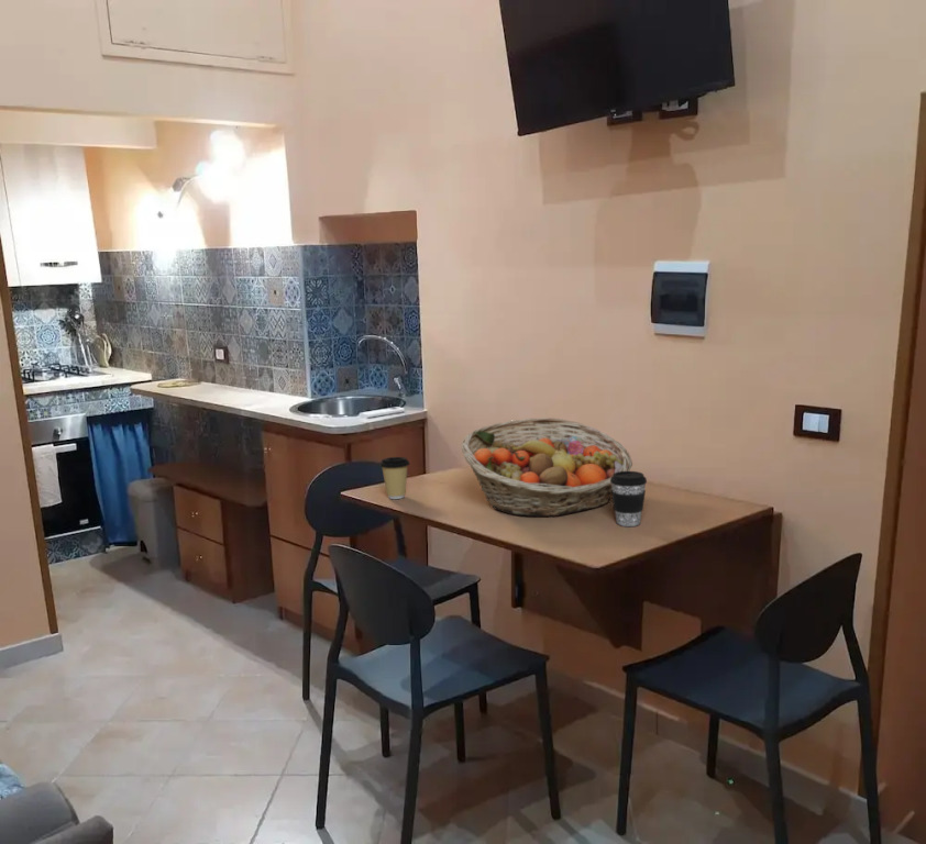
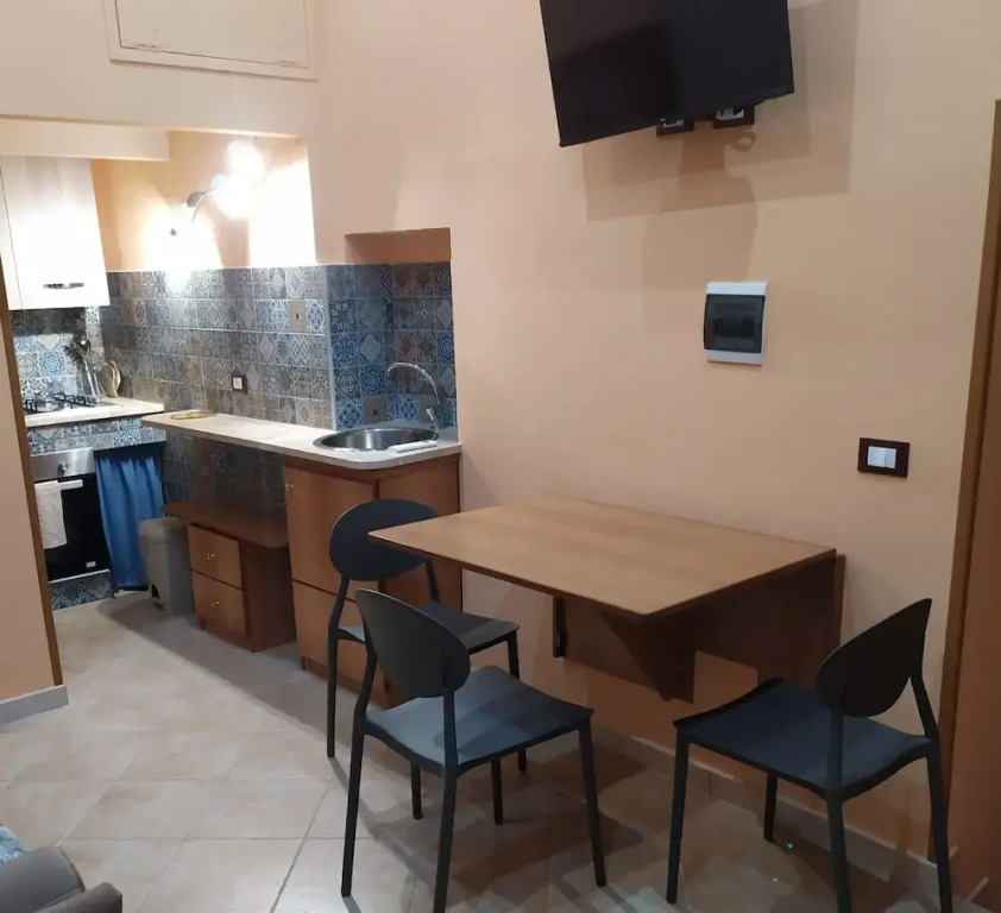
- coffee cup [378,456,410,500]
- coffee cup [610,470,648,528]
- fruit basket [460,417,633,518]
